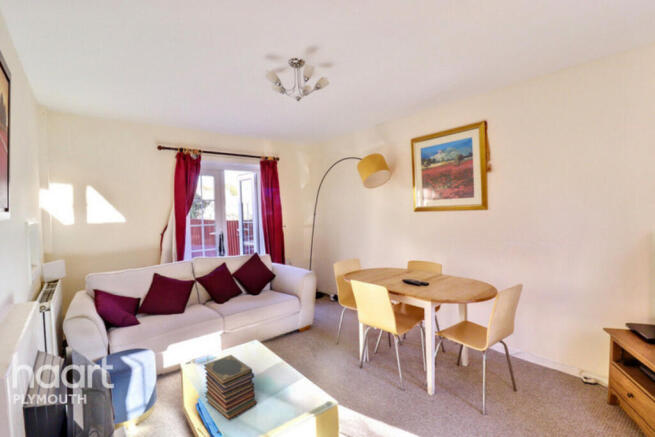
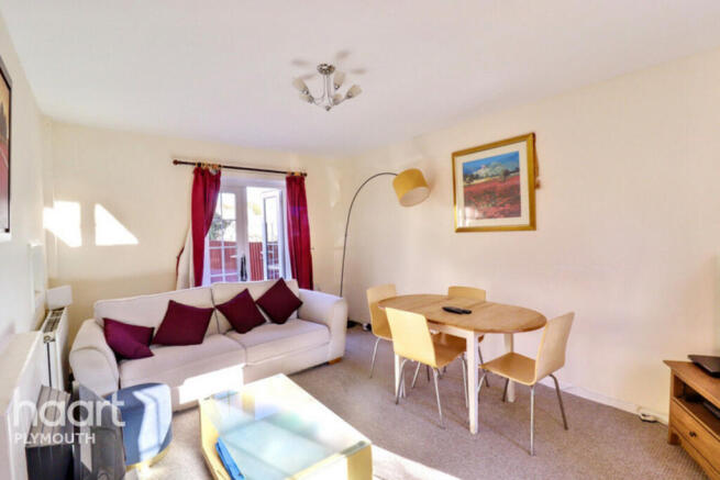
- book stack [203,354,258,421]
